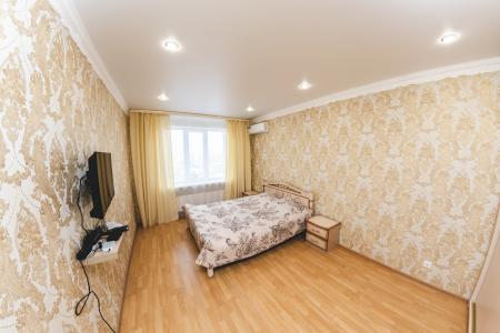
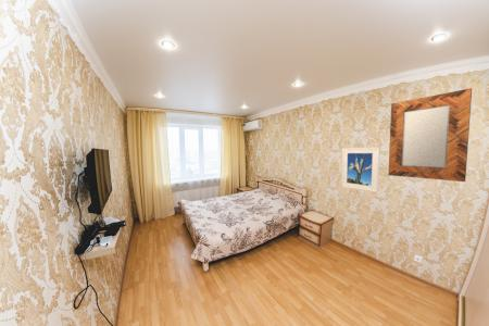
+ home mirror [387,87,473,183]
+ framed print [340,147,381,193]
